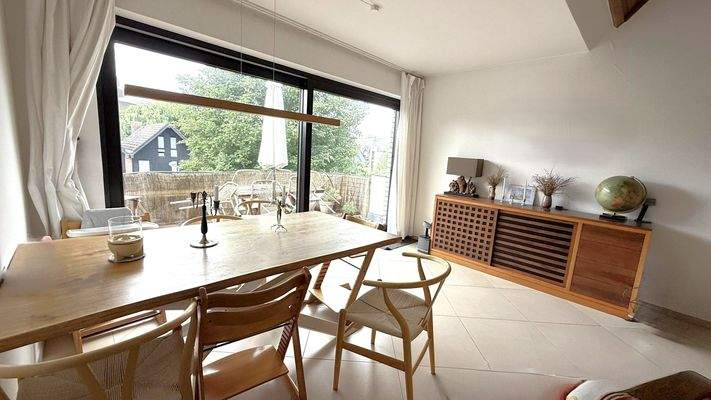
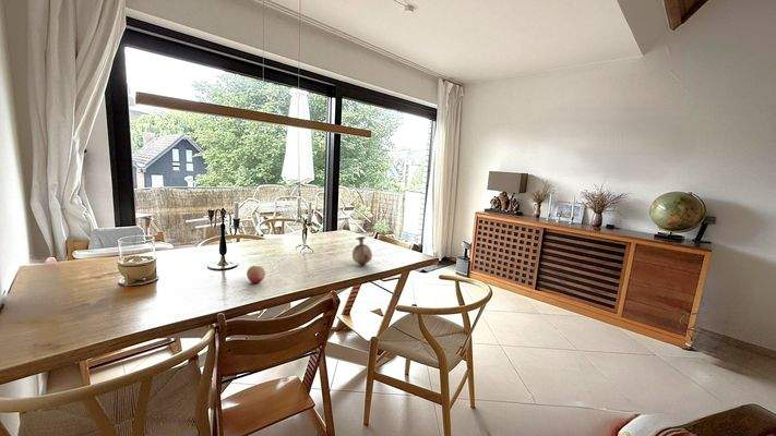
+ vase [351,235,373,266]
+ fruit [246,265,266,284]
